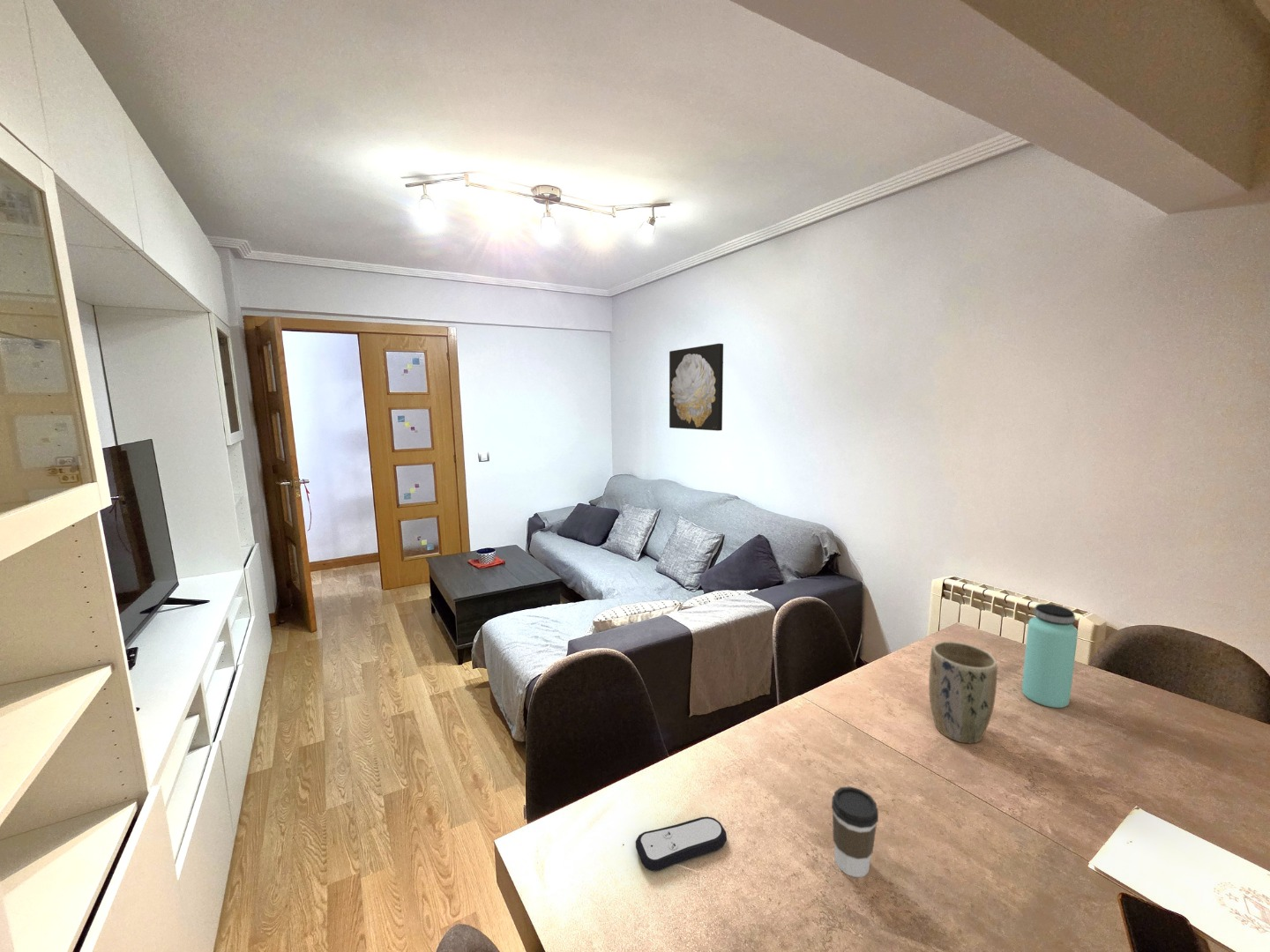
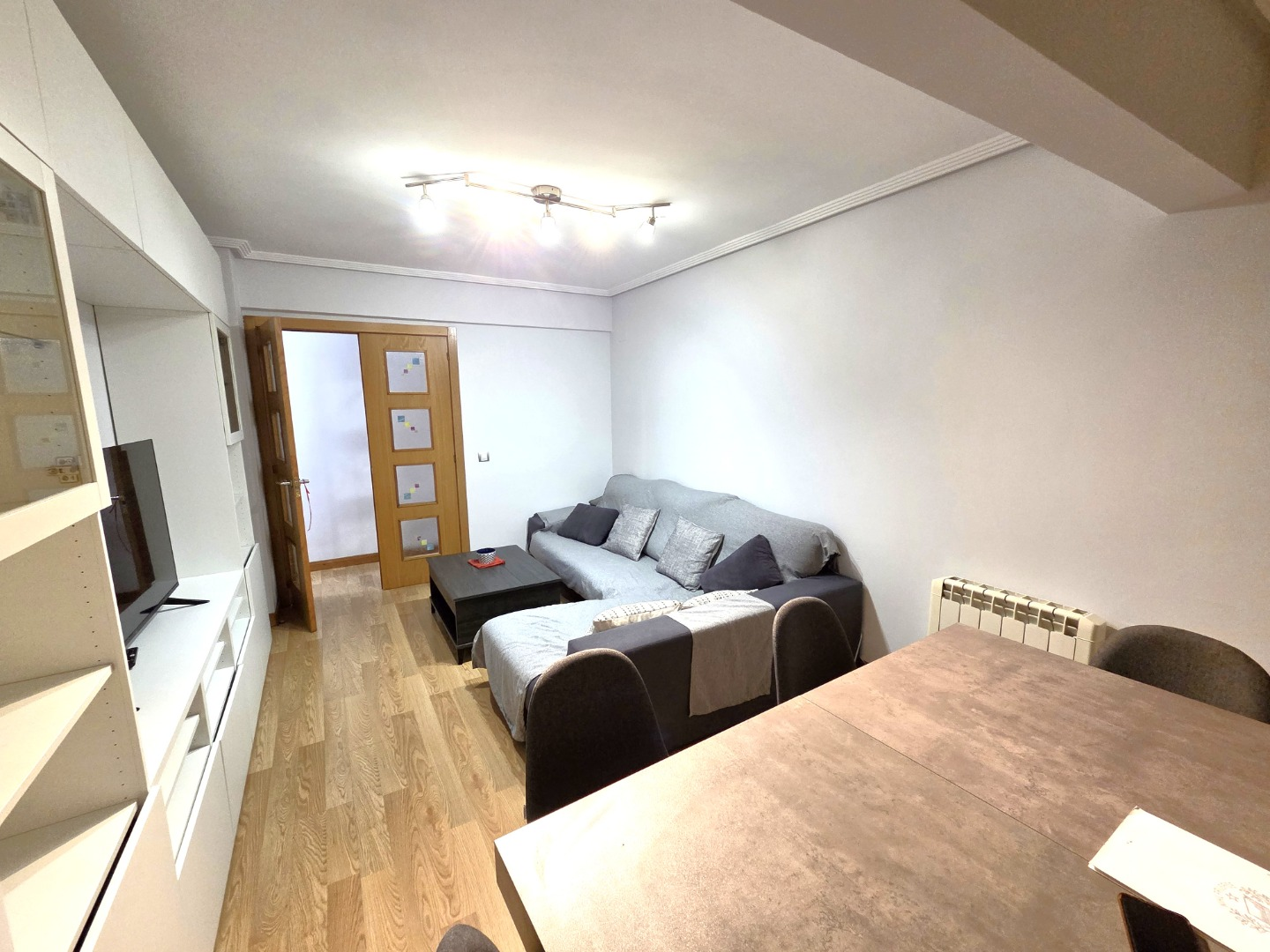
- plant pot [928,641,998,745]
- bottle [1021,603,1079,709]
- coffee cup [831,785,879,878]
- wall art [669,343,724,432]
- remote control [635,815,728,872]
